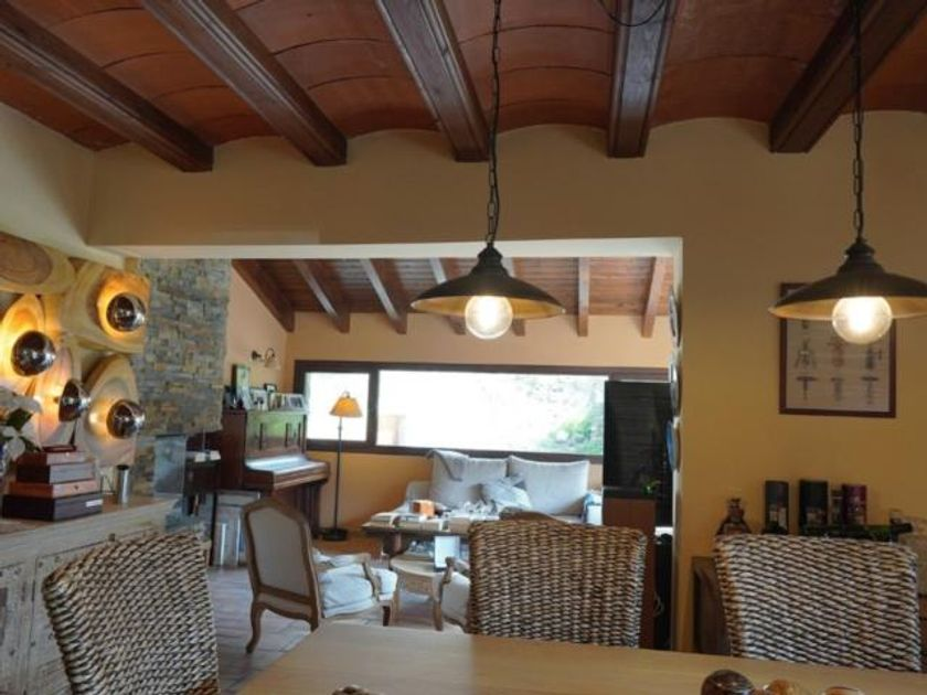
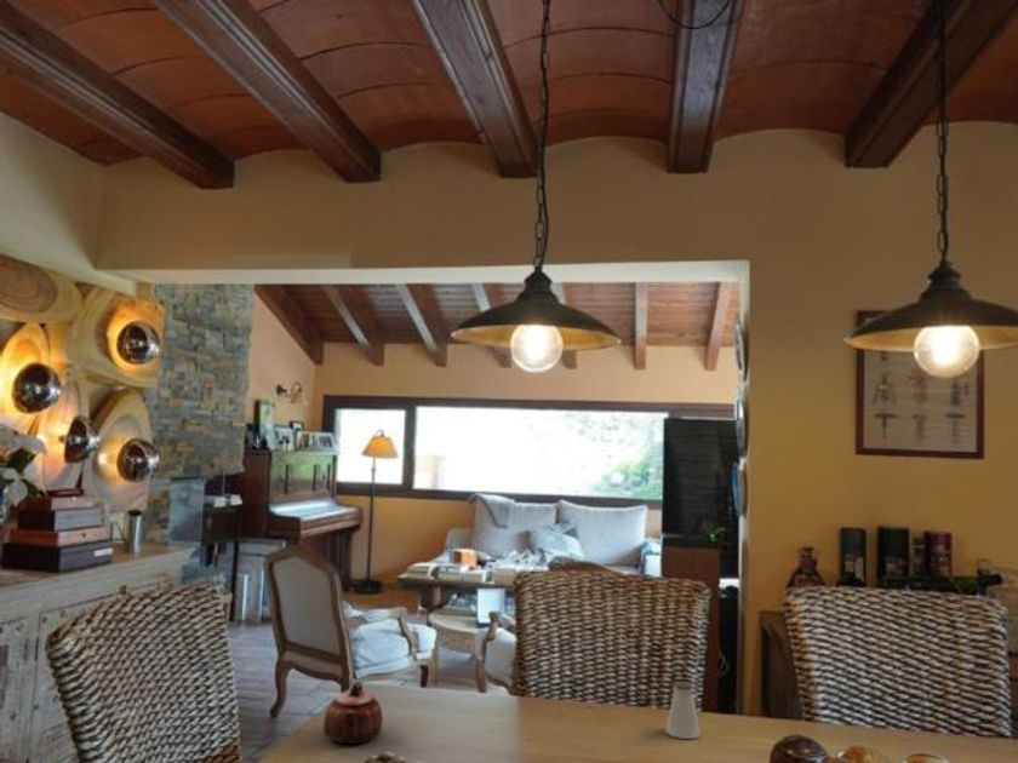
+ saltshaker [664,681,702,740]
+ teapot [322,681,384,745]
